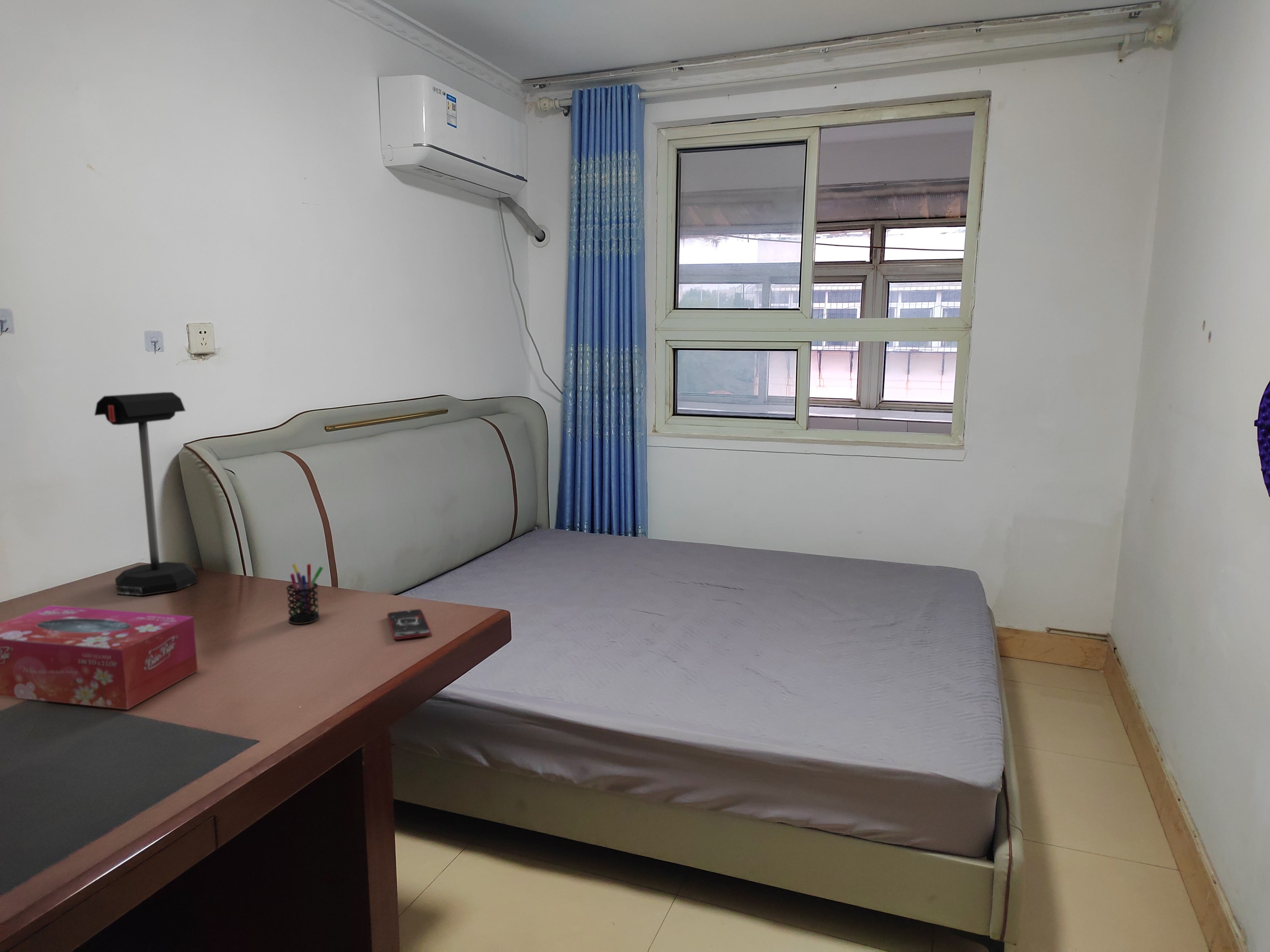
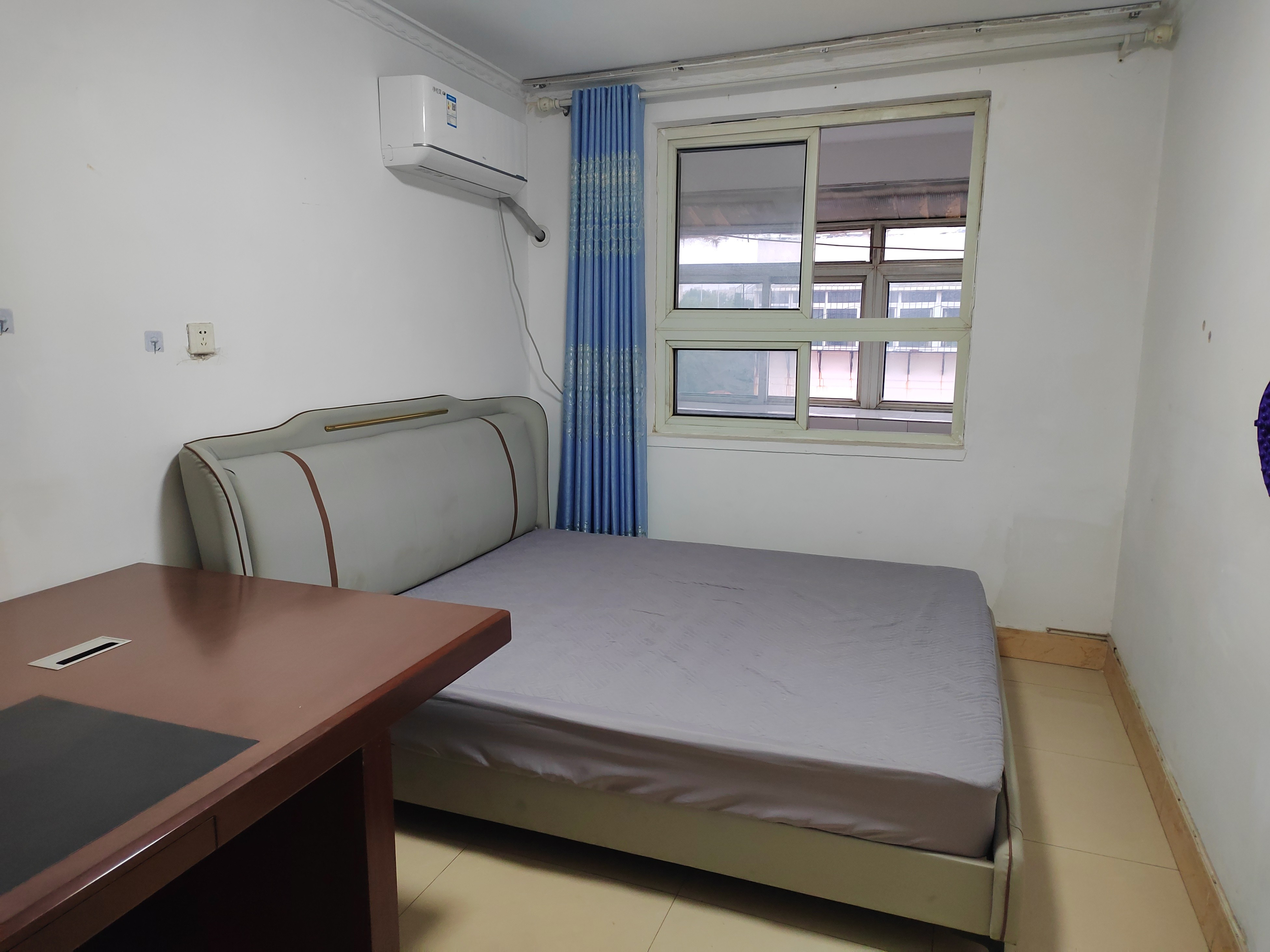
- mailbox [94,392,197,596]
- smartphone [387,609,432,640]
- tissue box [0,605,198,710]
- pen holder [286,563,324,624]
